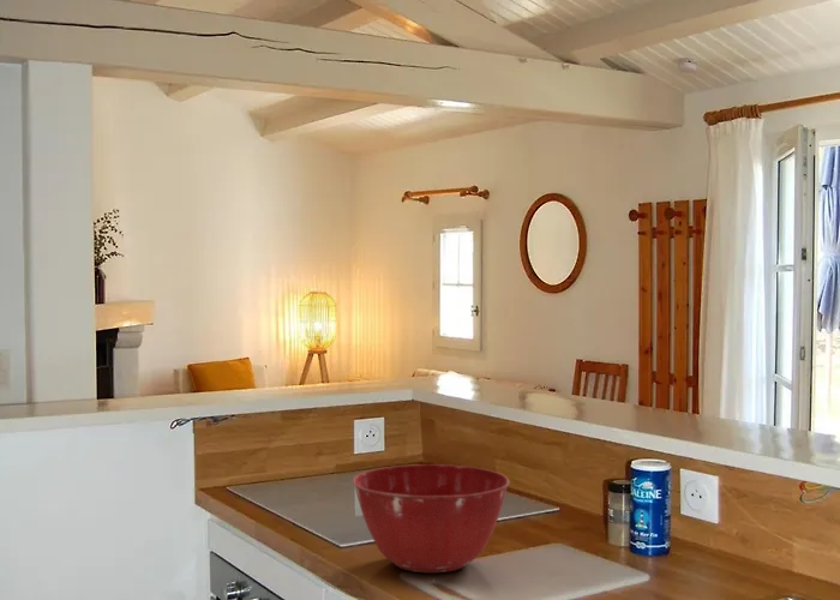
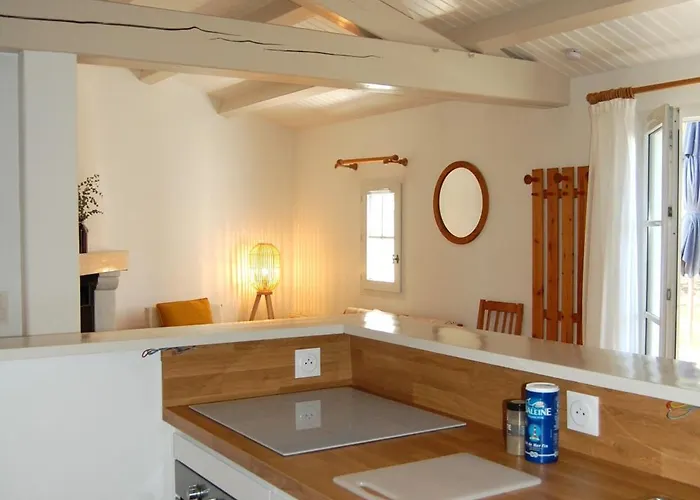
- mixing bowl [352,463,511,574]
